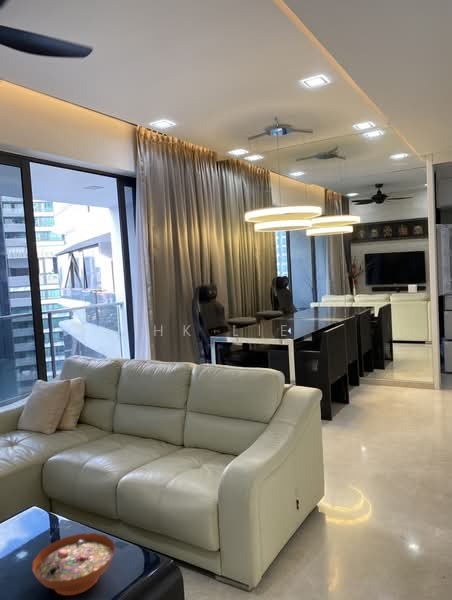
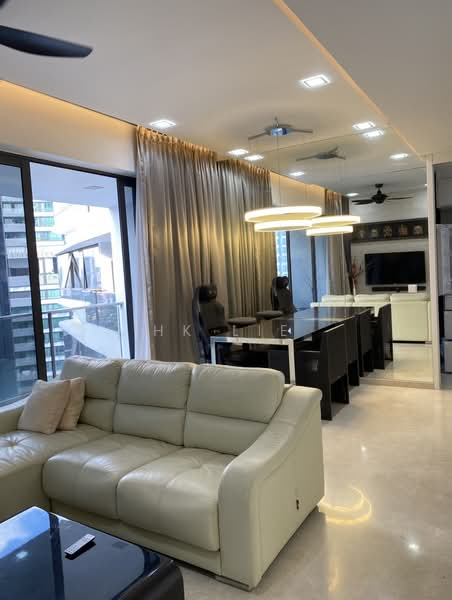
- decorative bowl [31,532,116,596]
